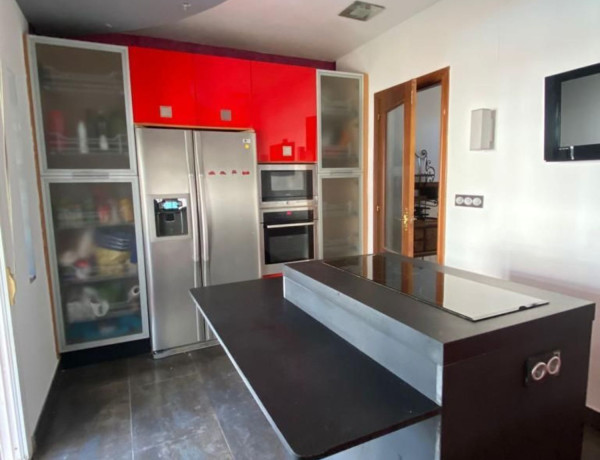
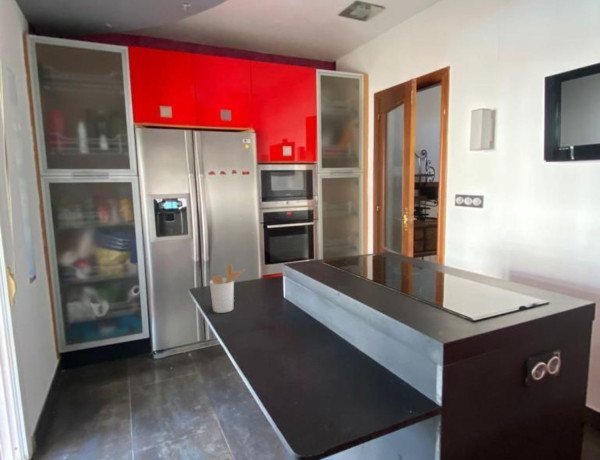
+ utensil holder [209,263,246,314]
